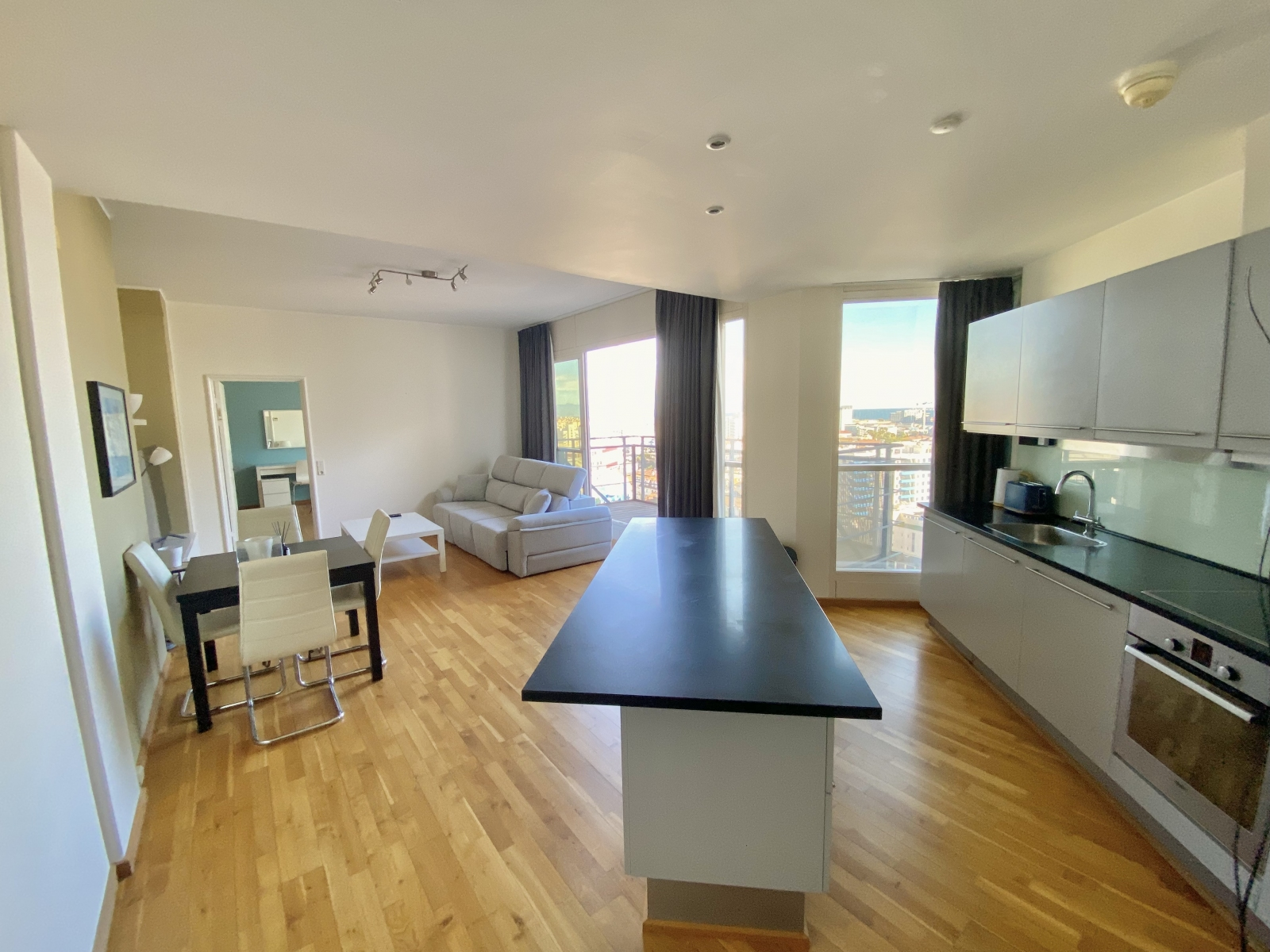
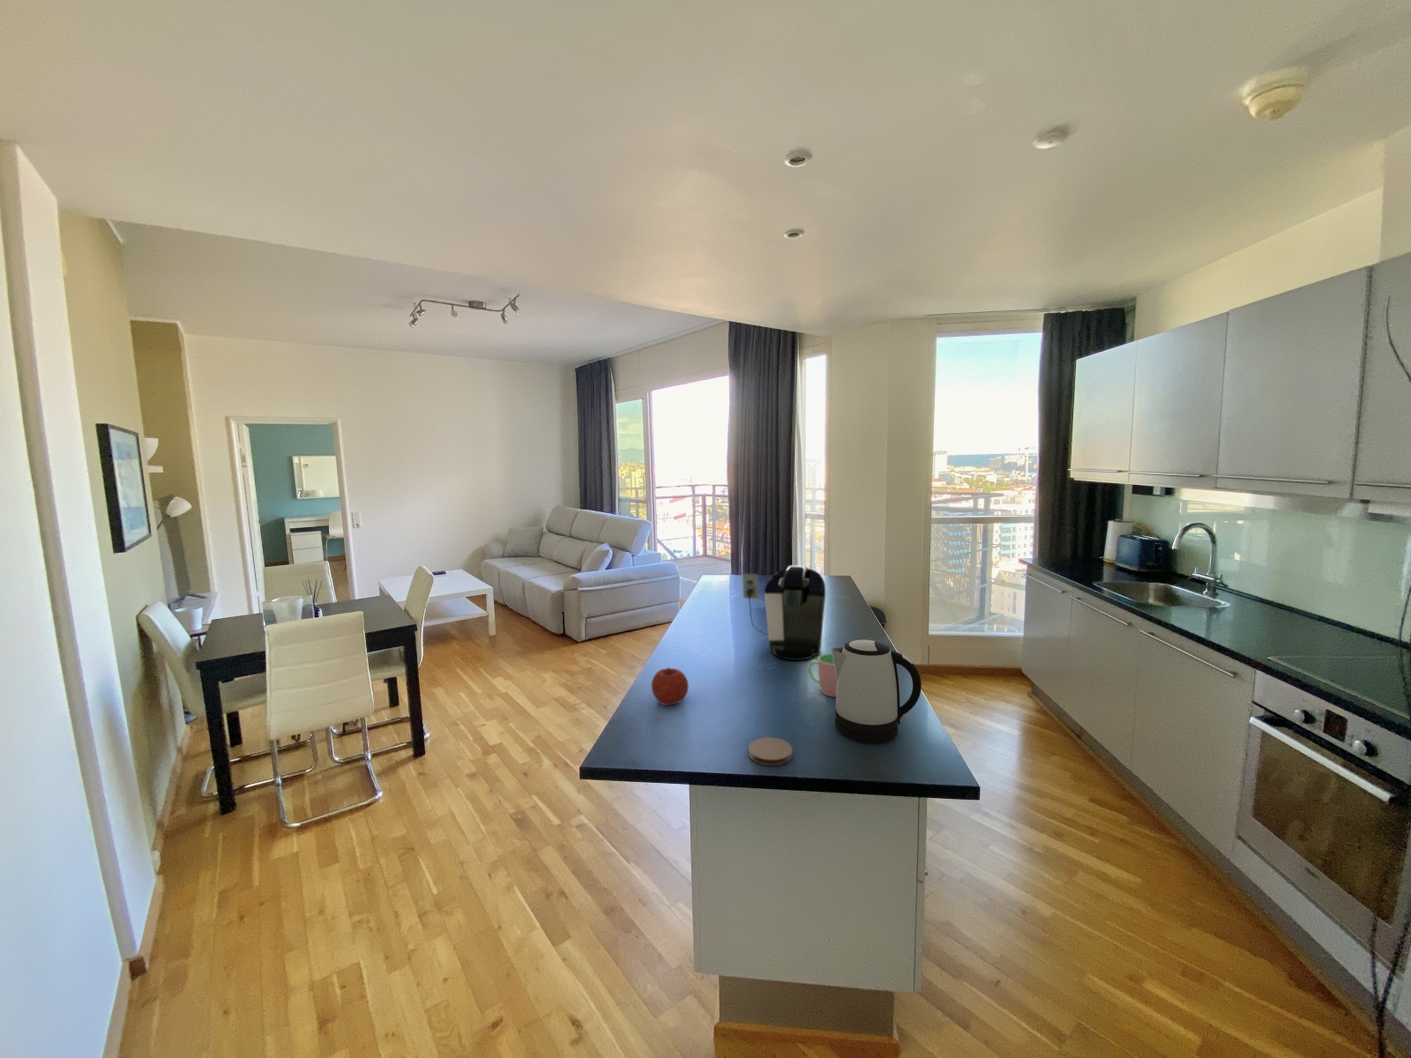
+ coaster [748,736,793,766]
+ coffee maker [742,565,827,661]
+ fruit [651,667,690,706]
+ kettle [832,638,922,743]
+ cup [807,652,837,698]
